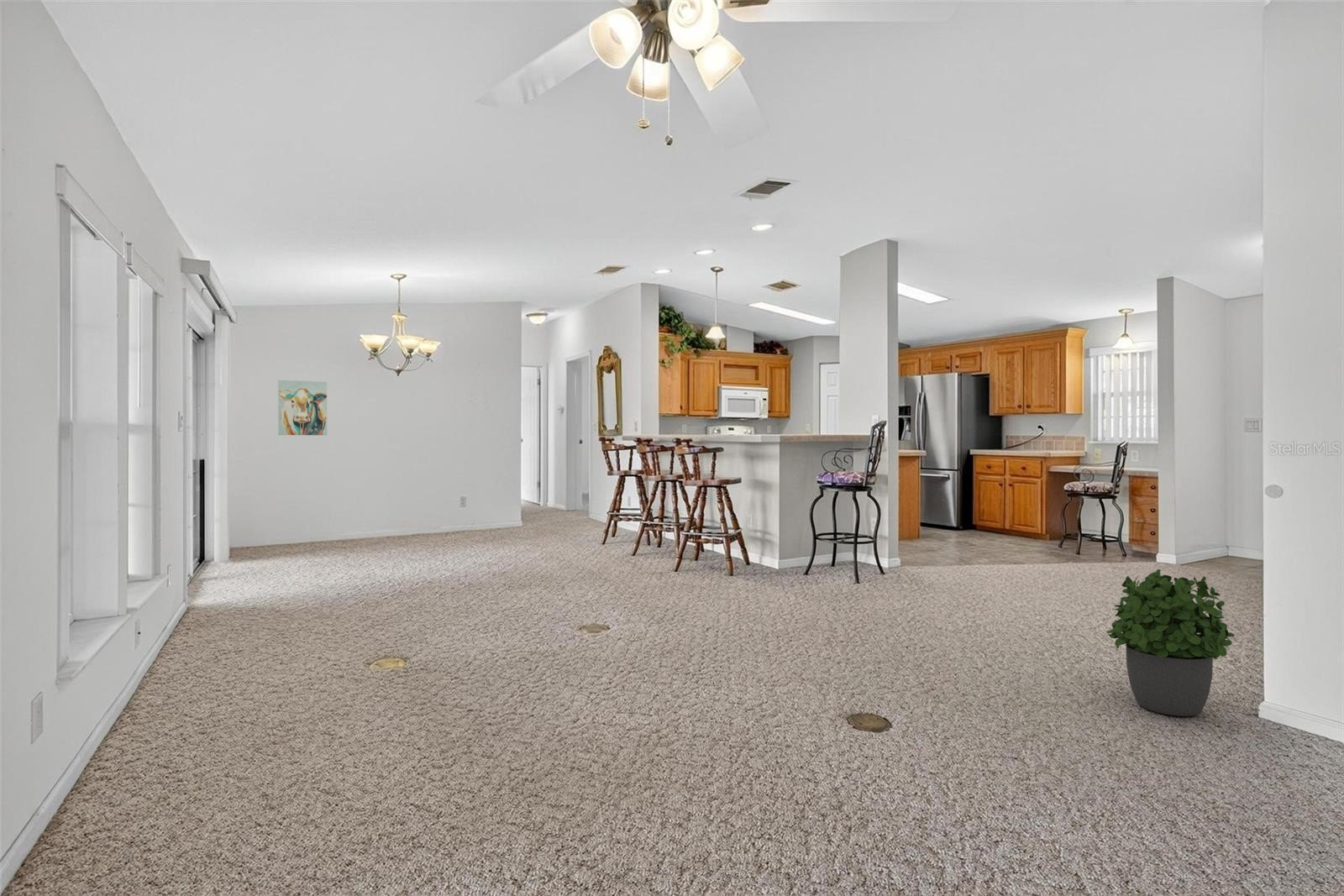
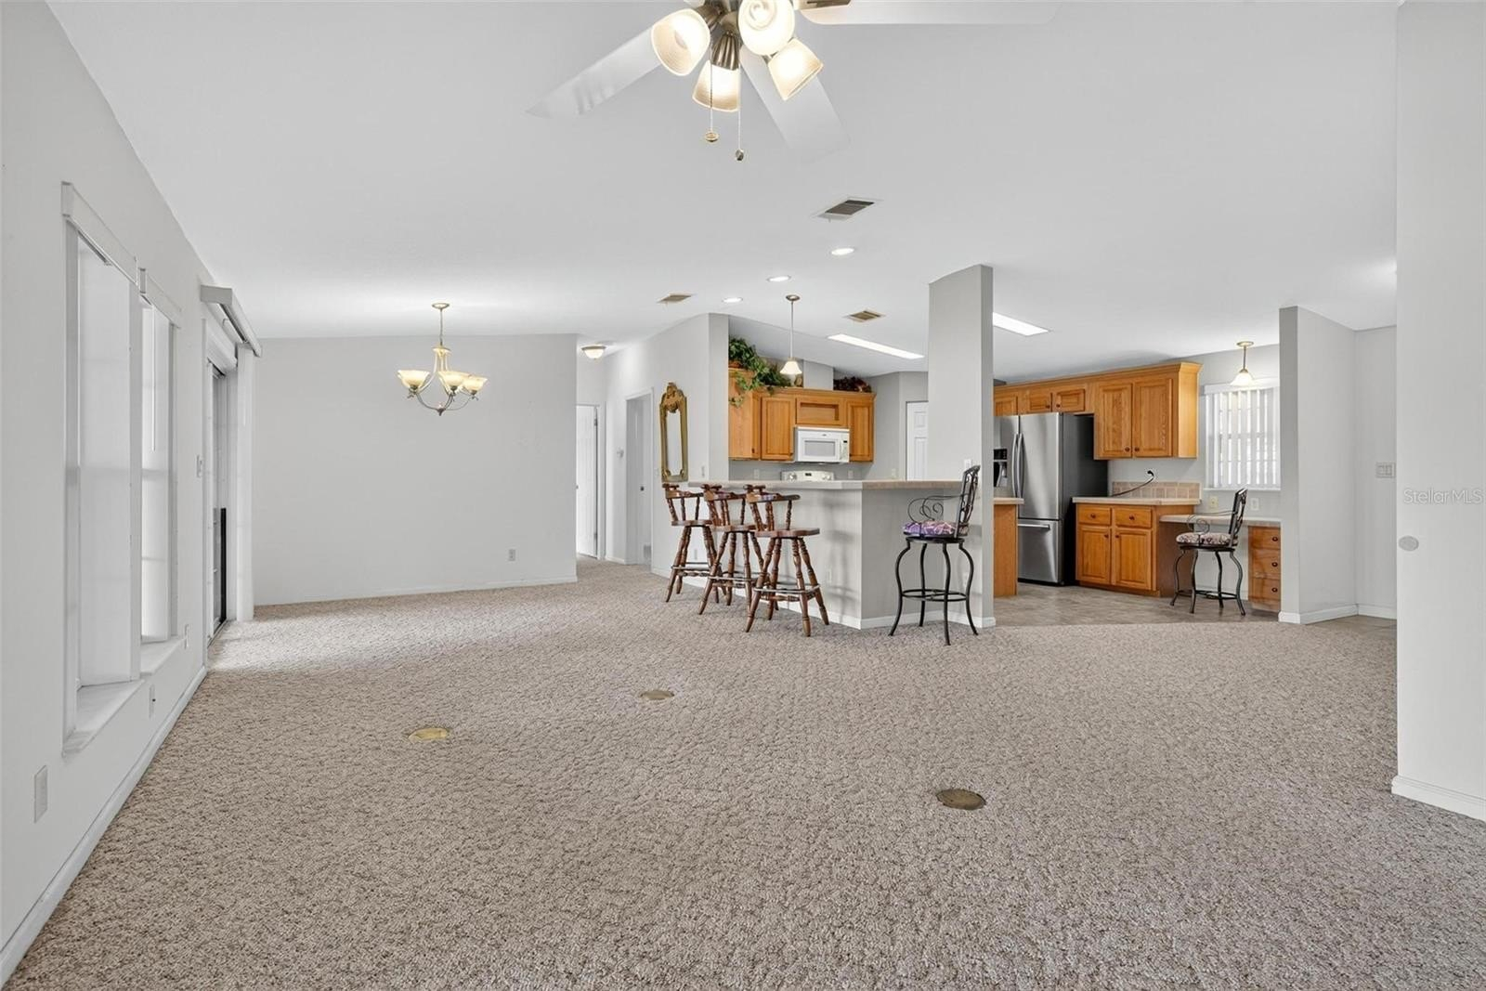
- potted plant [1105,569,1236,717]
- wall art [277,380,328,436]
